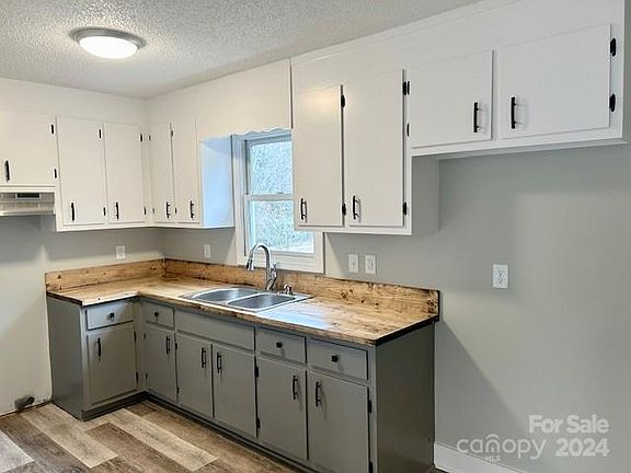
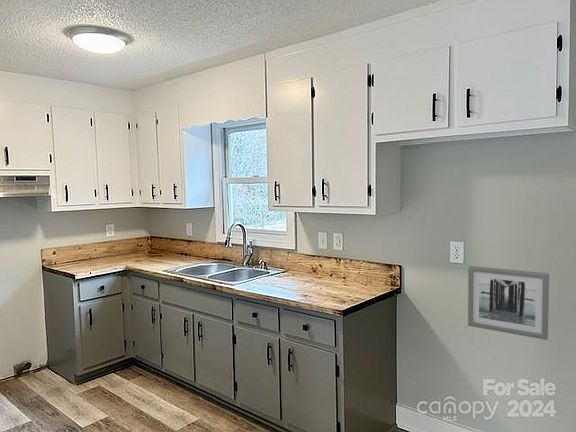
+ wall art [467,265,550,341]
